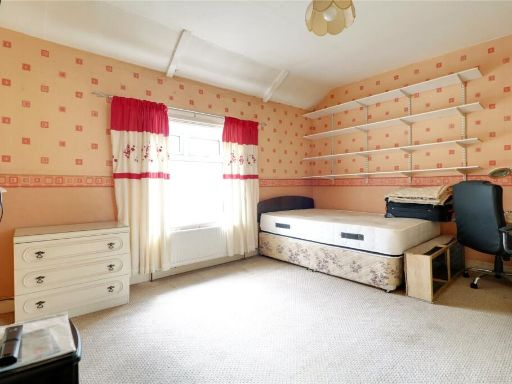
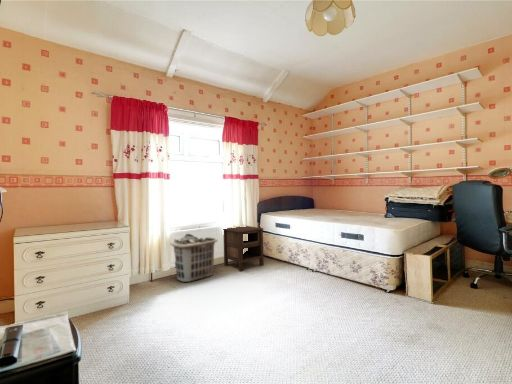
+ nightstand [222,225,265,272]
+ clothes hamper [170,233,218,283]
